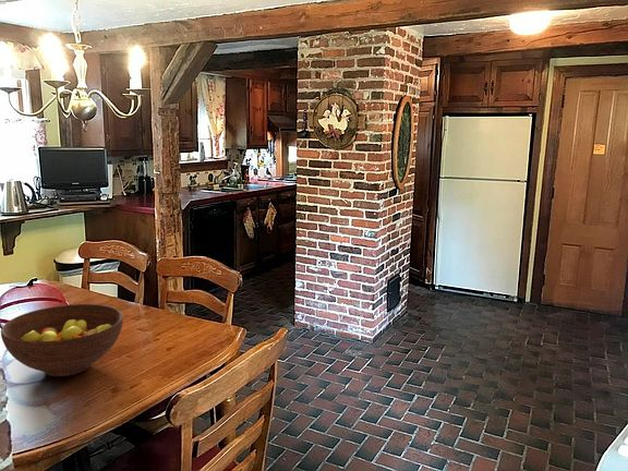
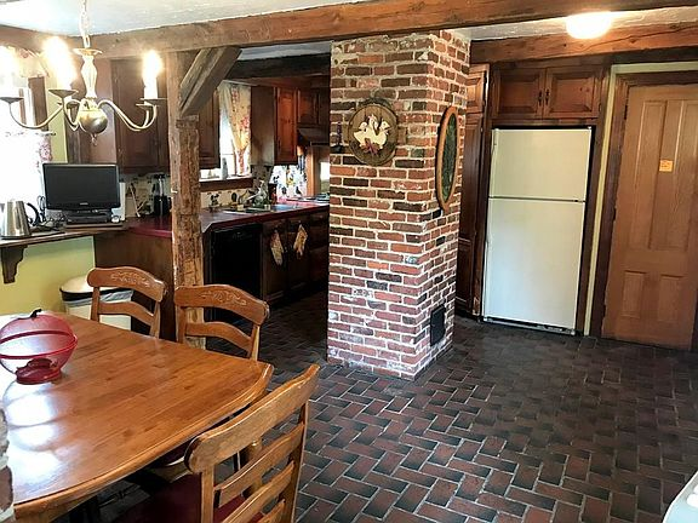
- fruit bowl [0,303,124,377]
